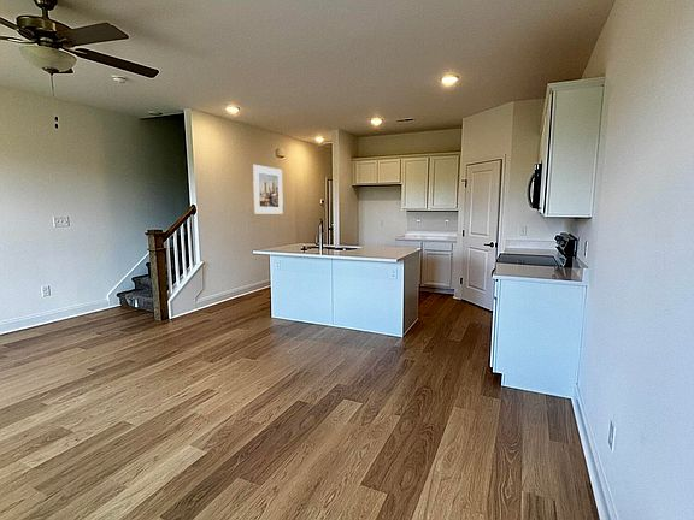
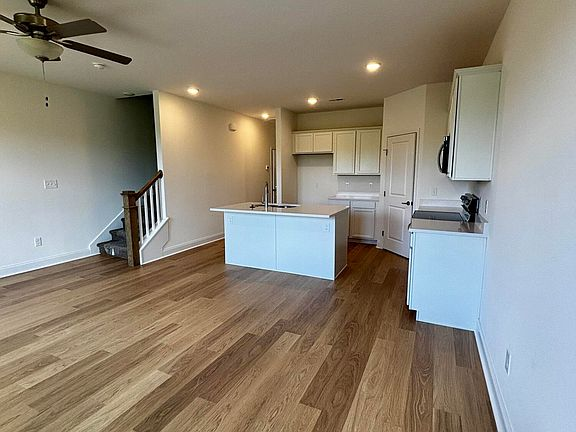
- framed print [252,164,284,214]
